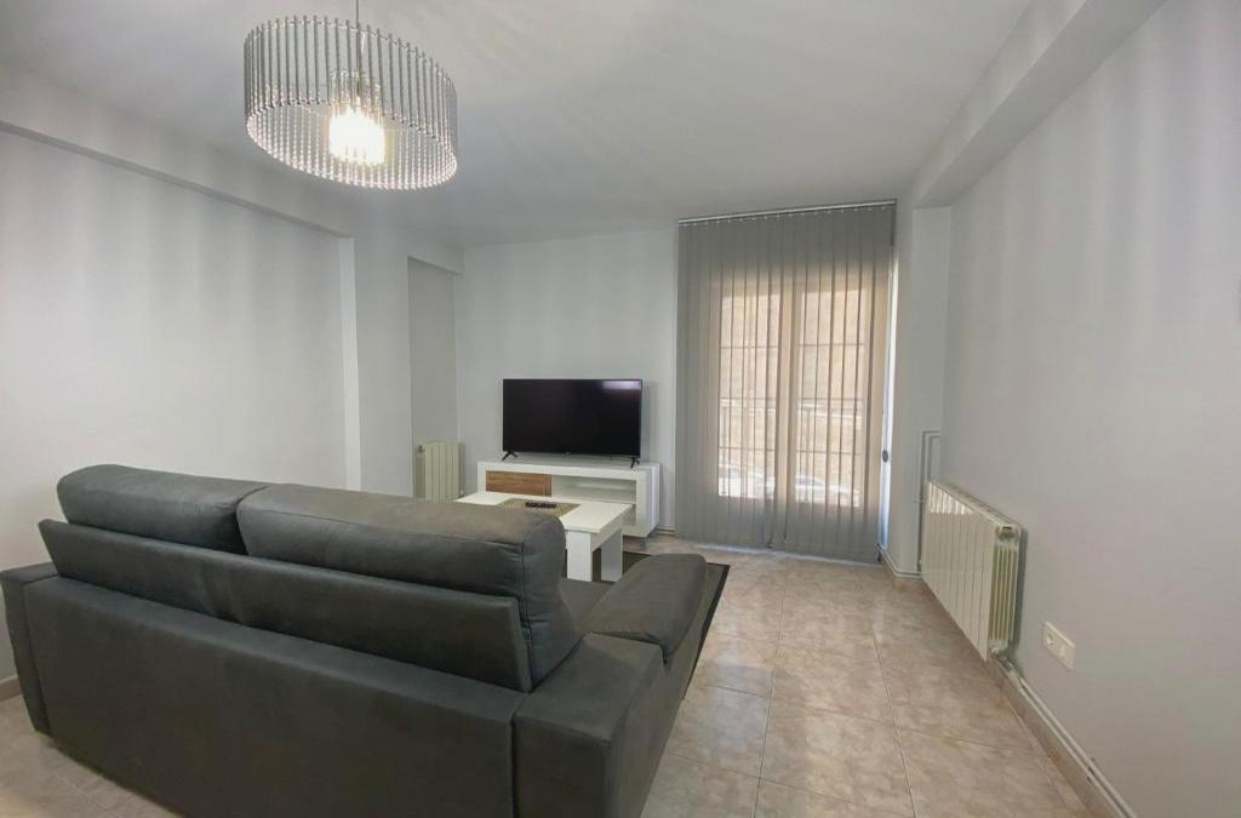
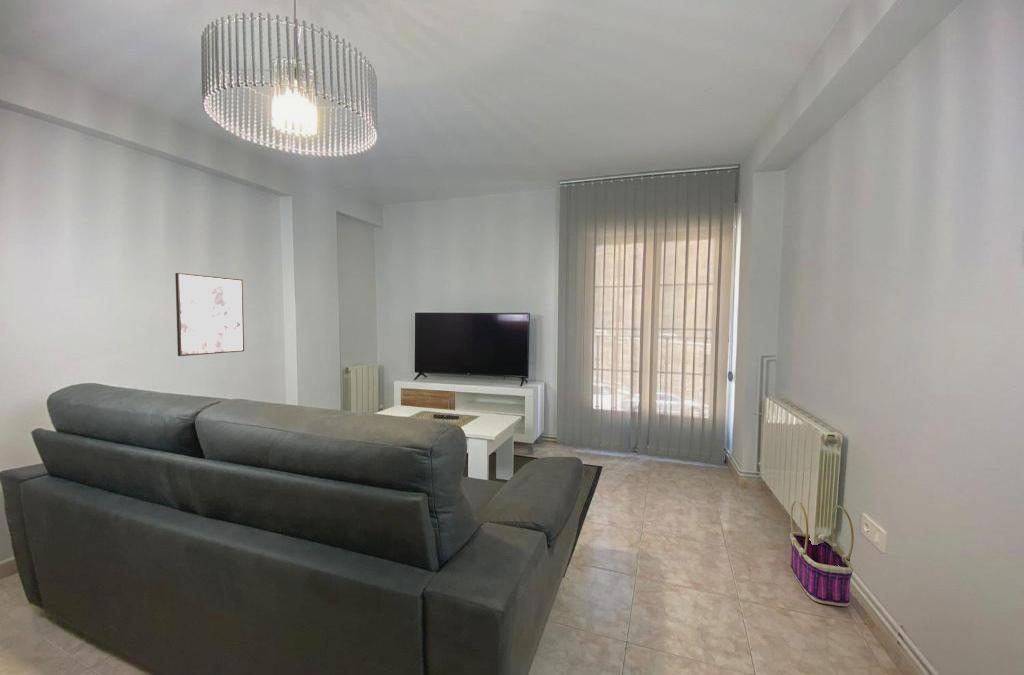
+ basket [789,499,855,607]
+ wall art [174,272,245,357]
